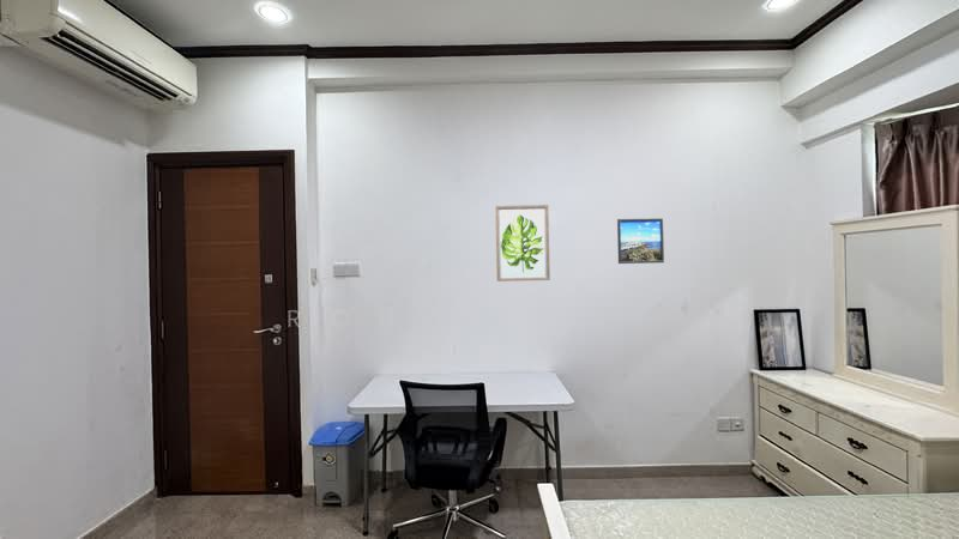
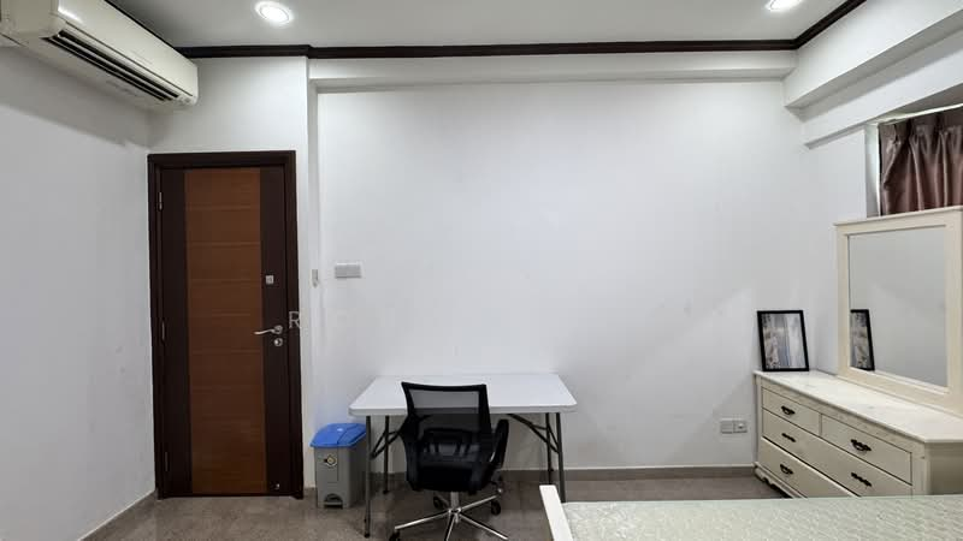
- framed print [616,217,665,265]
- wall art [494,204,551,283]
